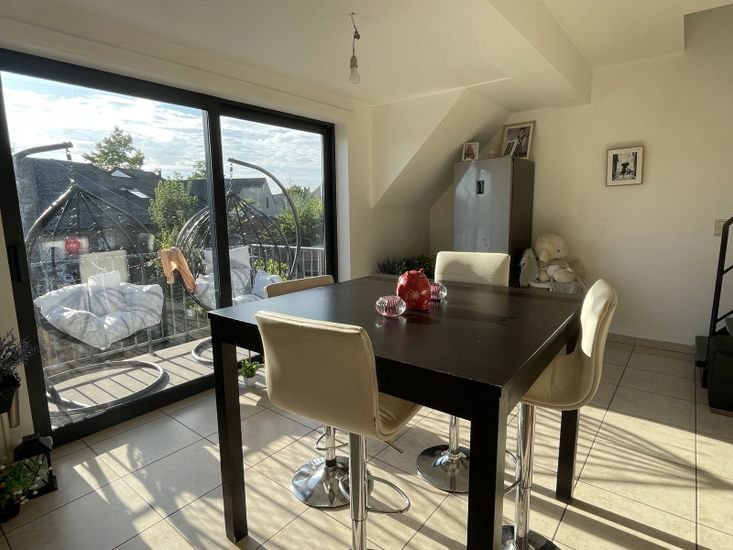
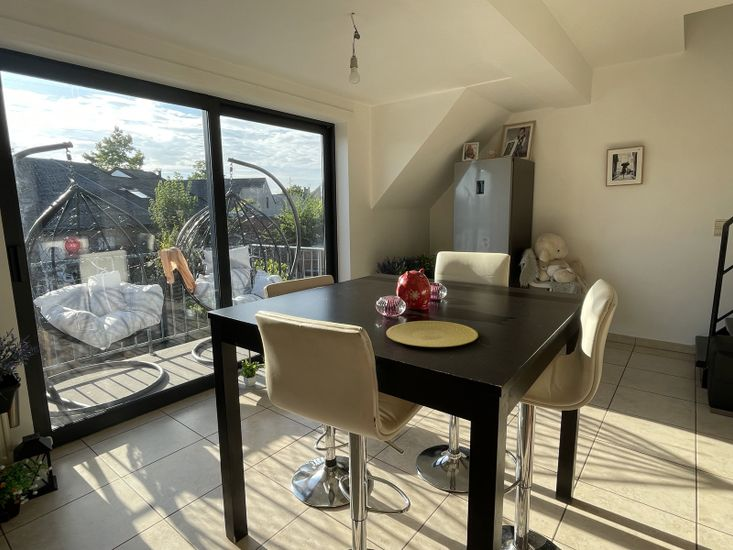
+ plate [385,320,479,348]
